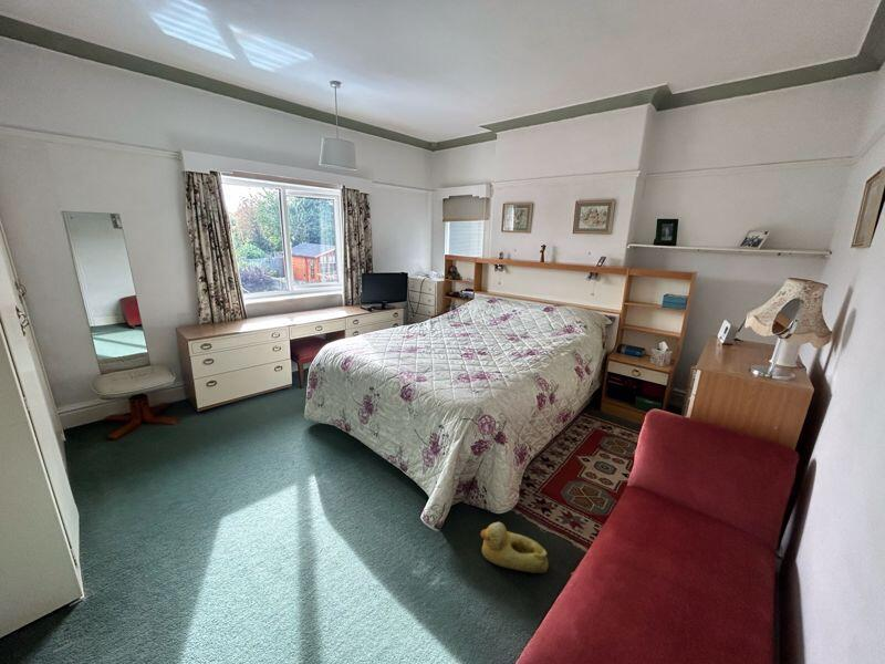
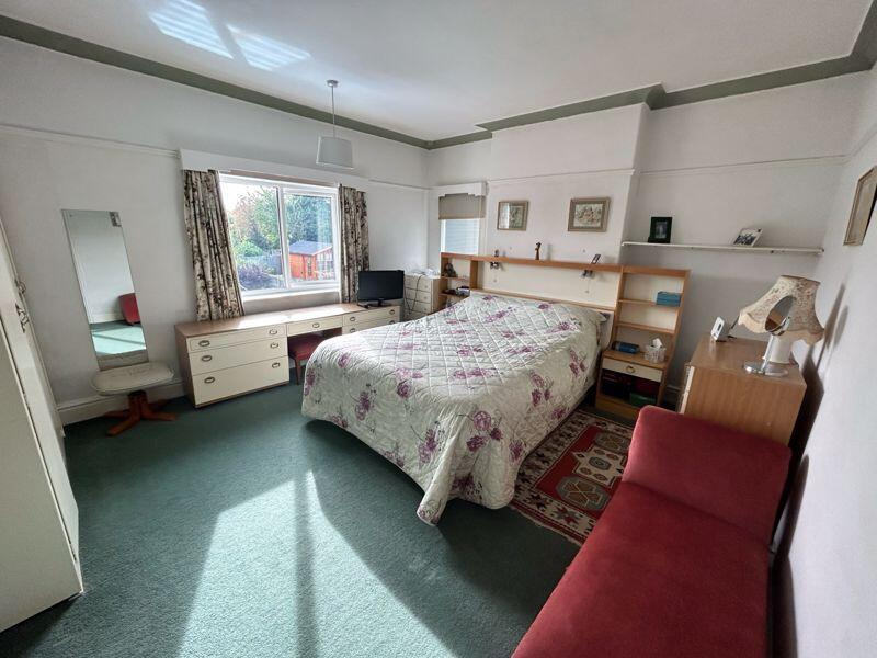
- rubber duck [480,521,549,574]
